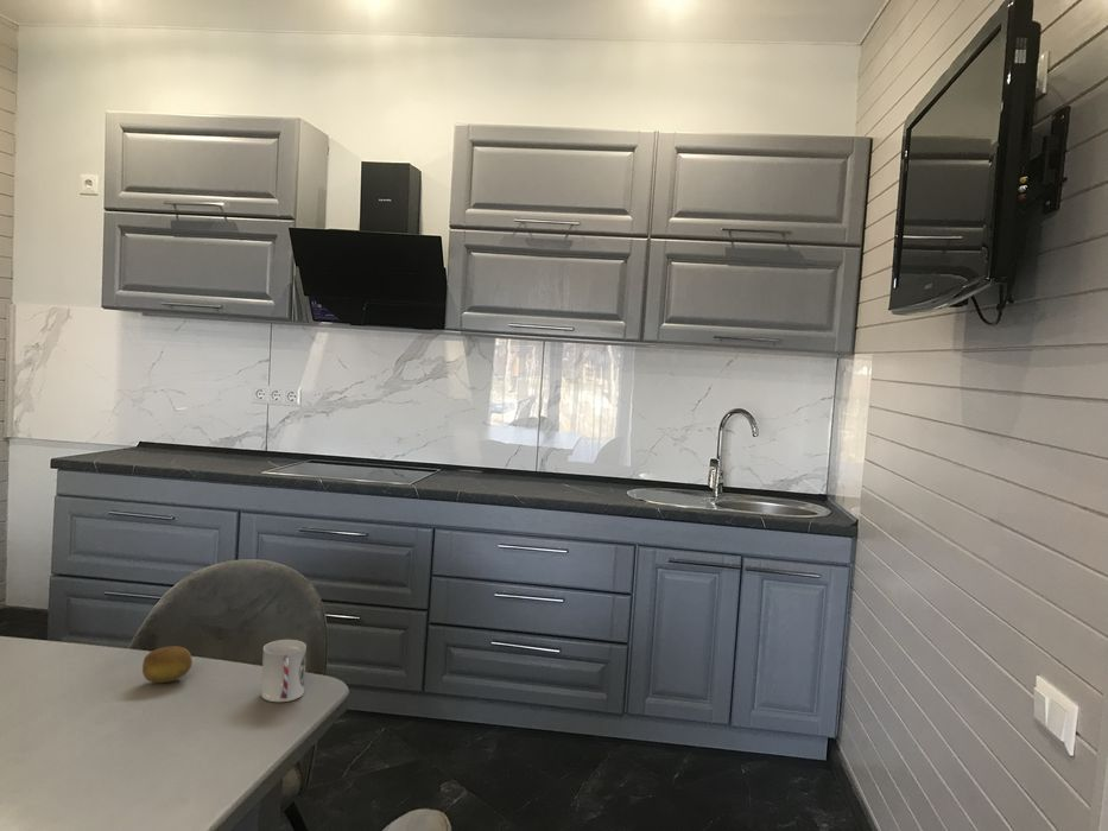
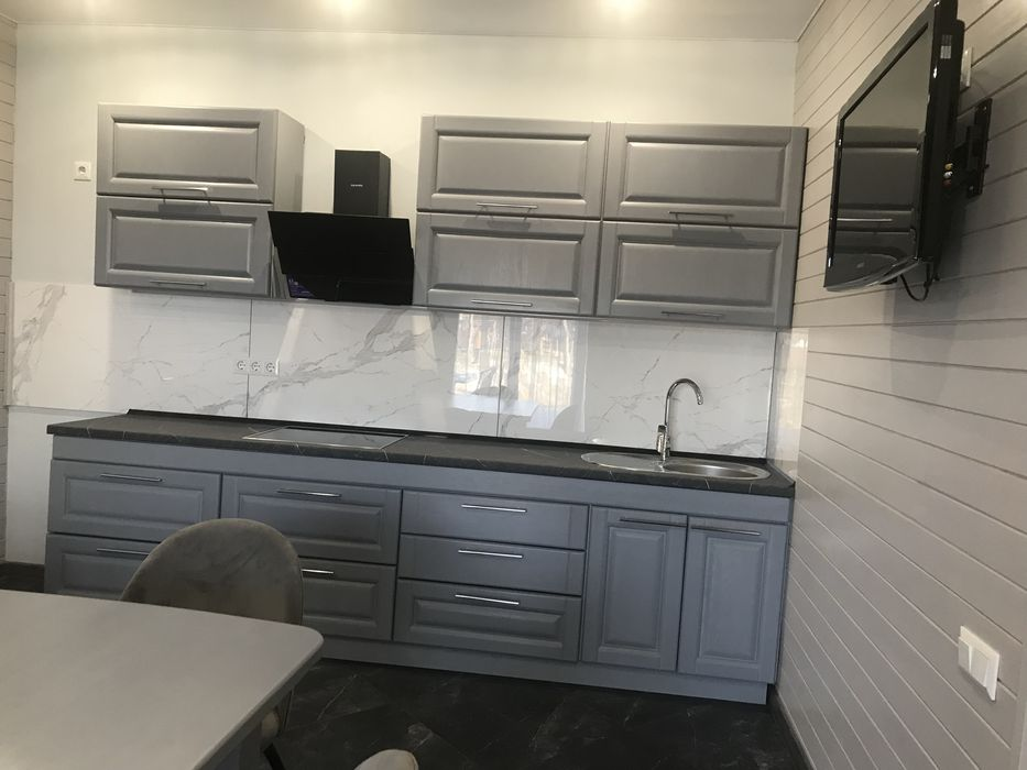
- cup [260,639,308,703]
- fruit [141,645,194,684]
